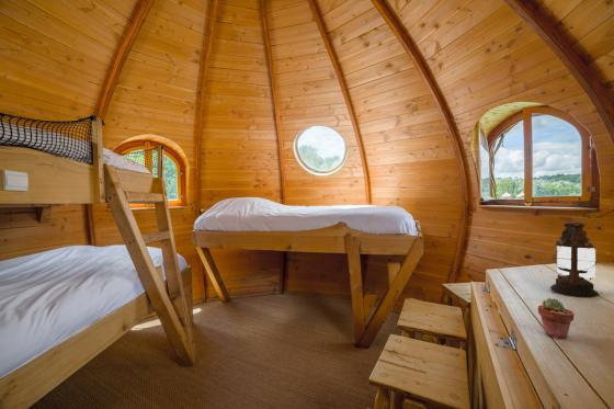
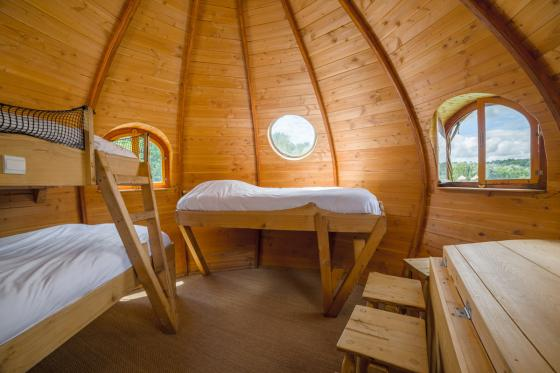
- lantern [533,217,611,298]
- potted succulent [537,297,576,340]
